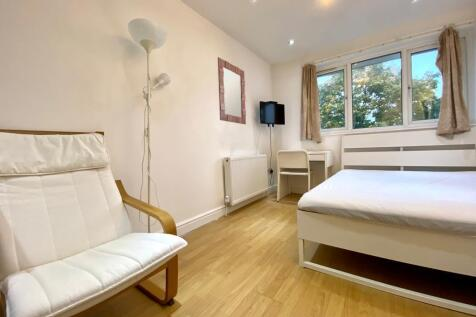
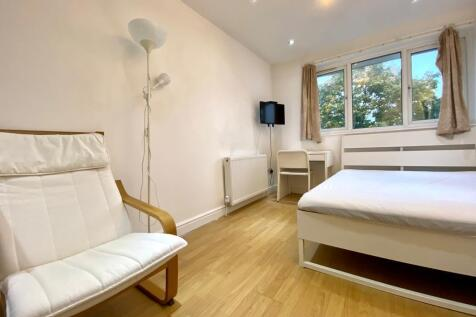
- home mirror [217,56,247,125]
